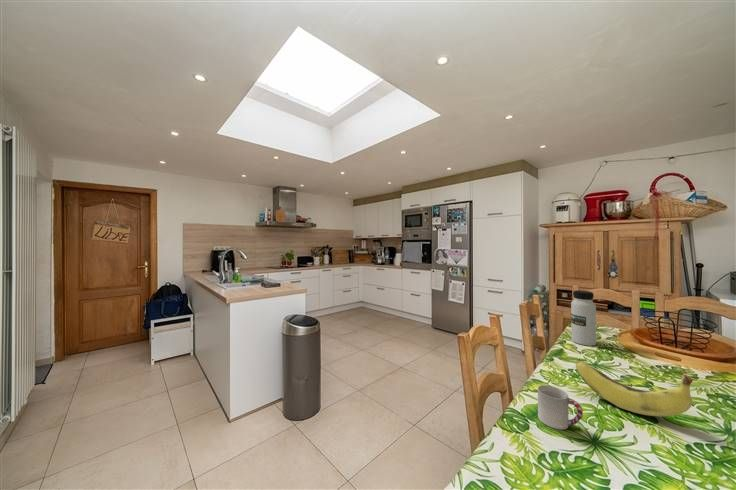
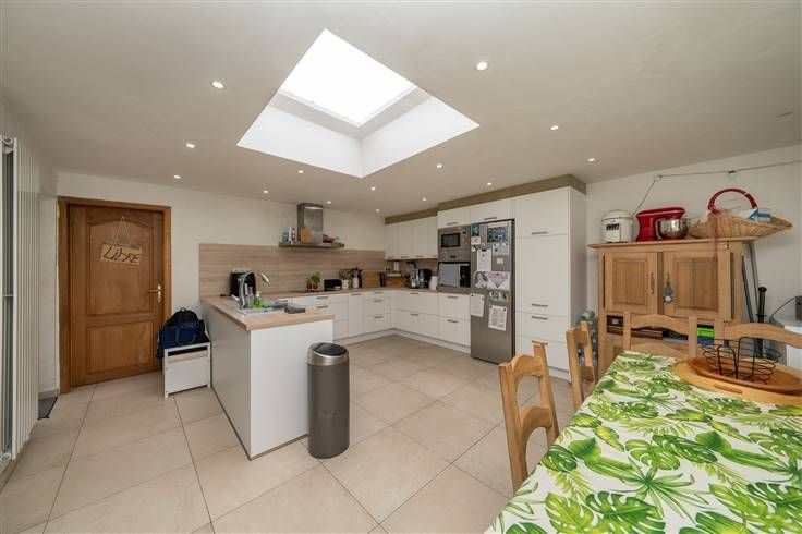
- banana [575,360,694,417]
- water bottle [570,289,597,347]
- cup [537,384,584,431]
